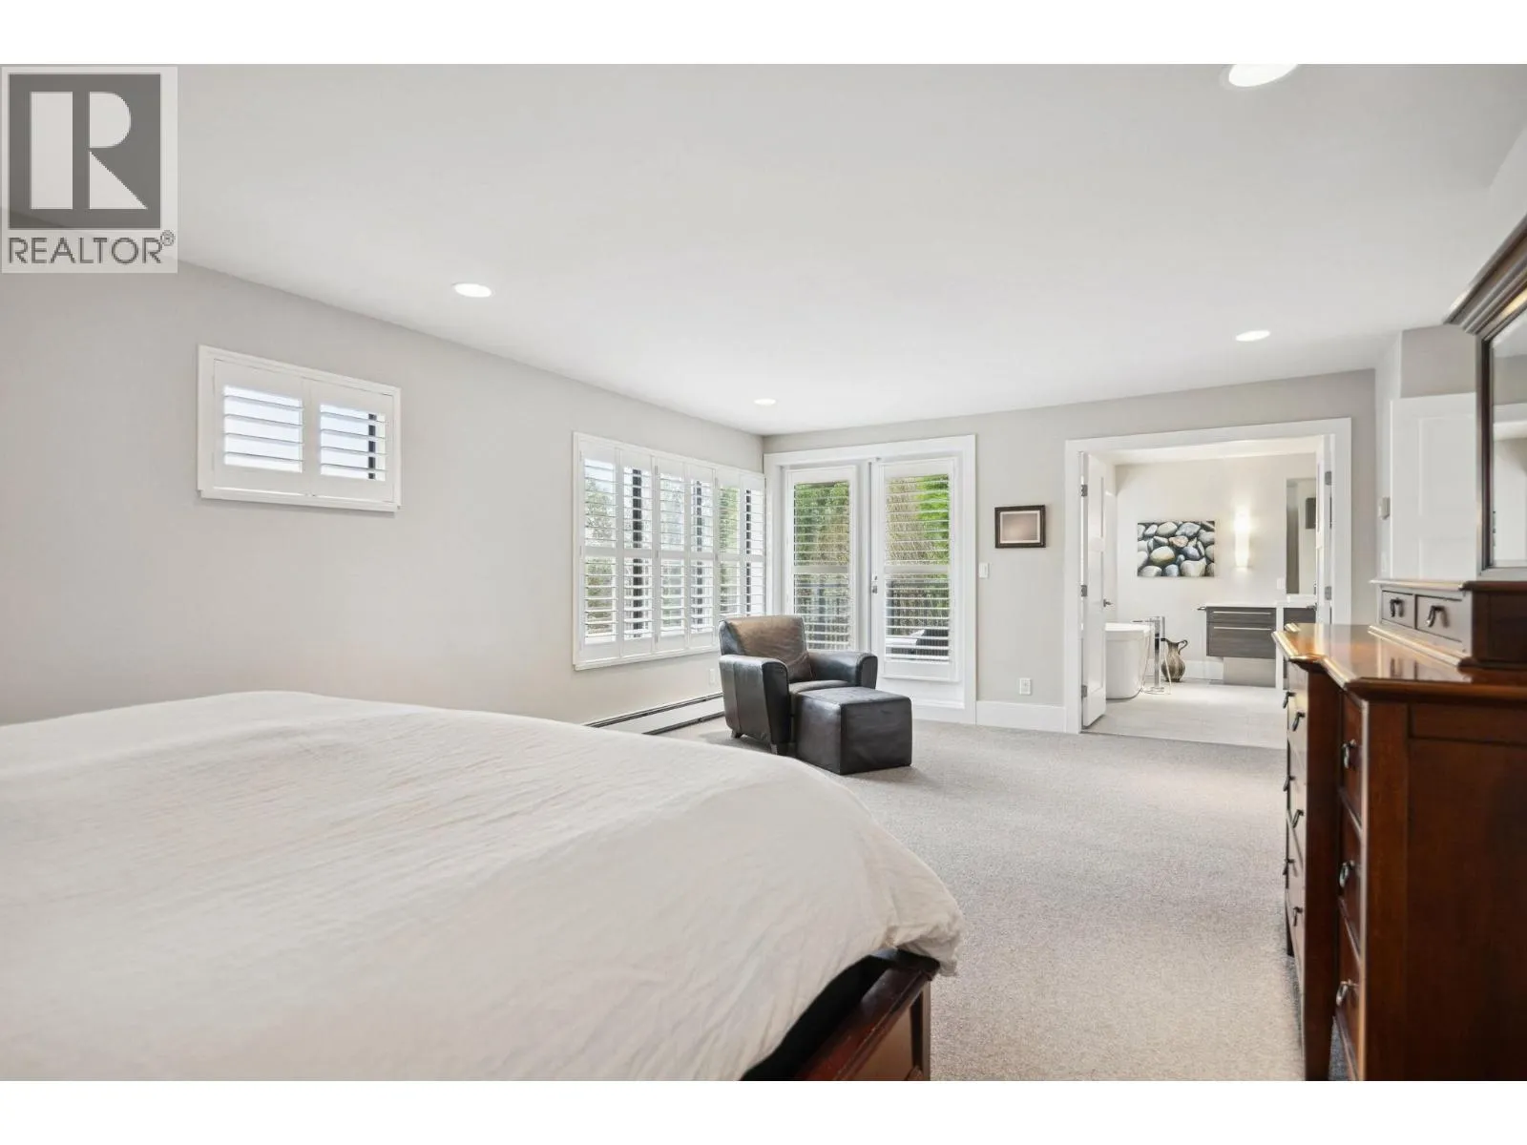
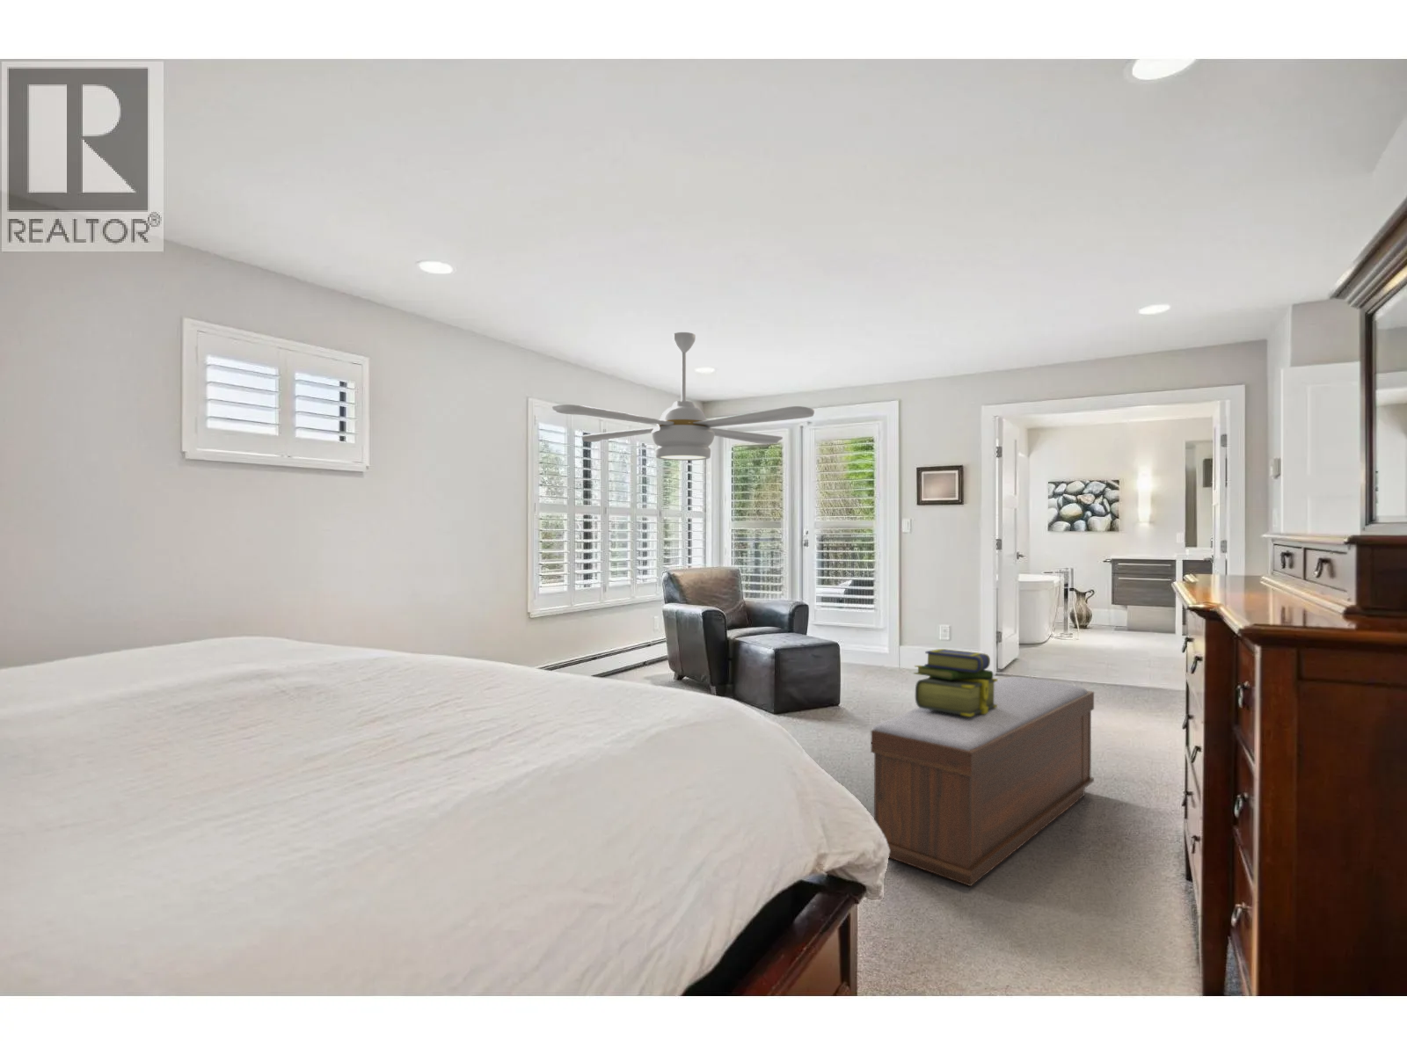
+ bench [870,676,1095,887]
+ stack of books [914,648,998,717]
+ ceiling fan [552,331,815,462]
